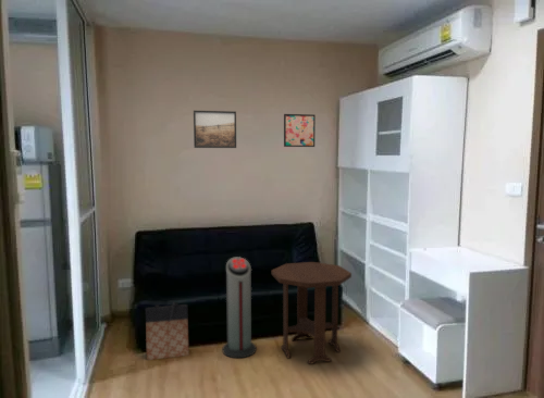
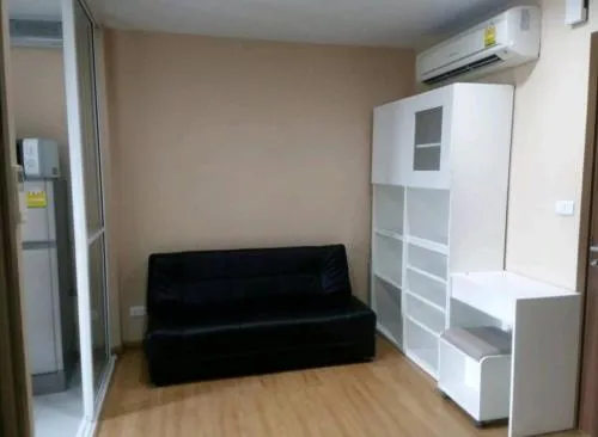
- side table [271,261,353,365]
- wall art [283,113,317,148]
- air purifier [222,256,257,359]
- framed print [193,109,237,149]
- bag [145,301,190,361]
